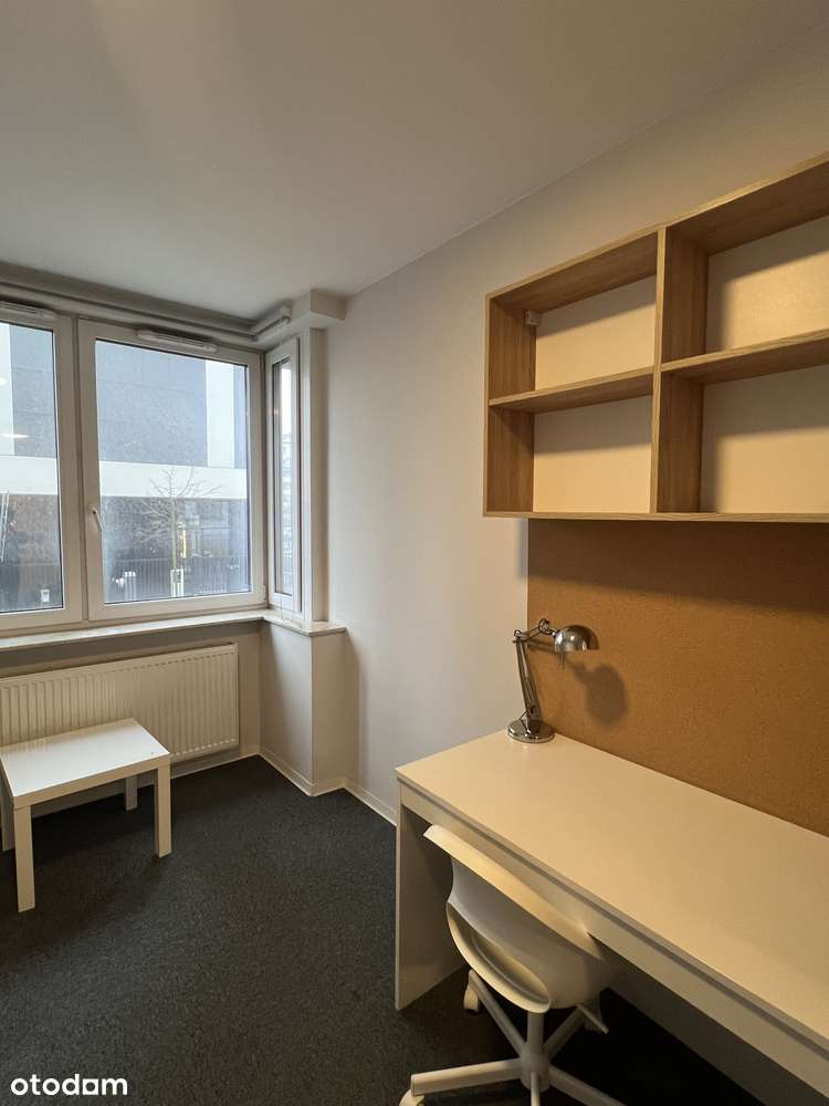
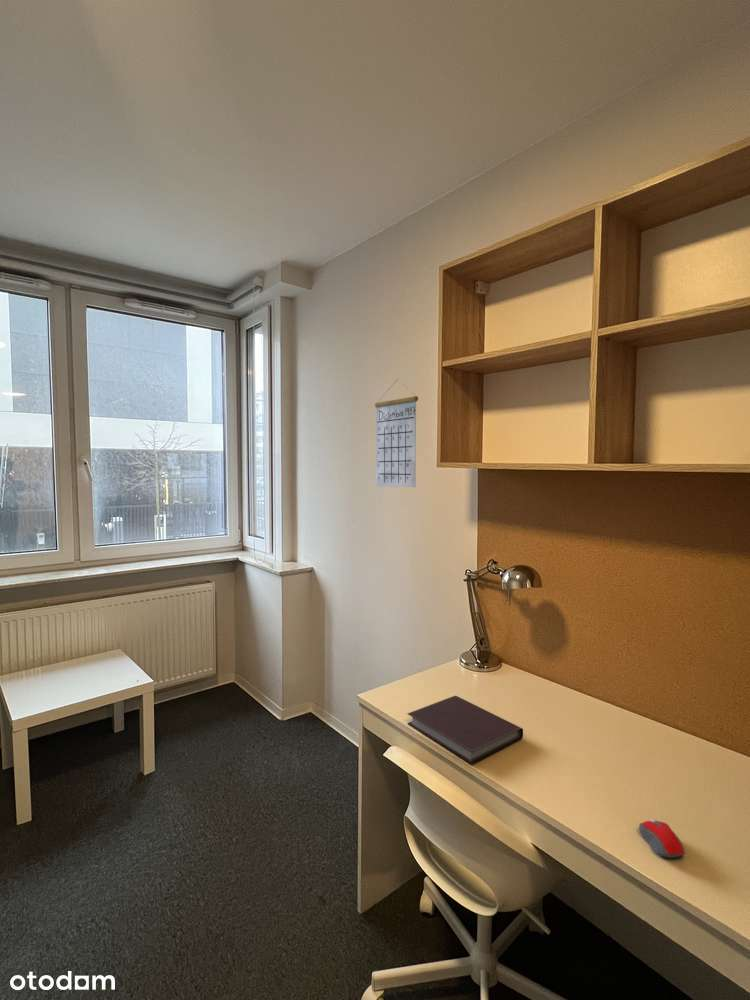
+ calendar [374,379,419,488]
+ notebook [406,695,524,765]
+ computer mouse [638,818,686,859]
